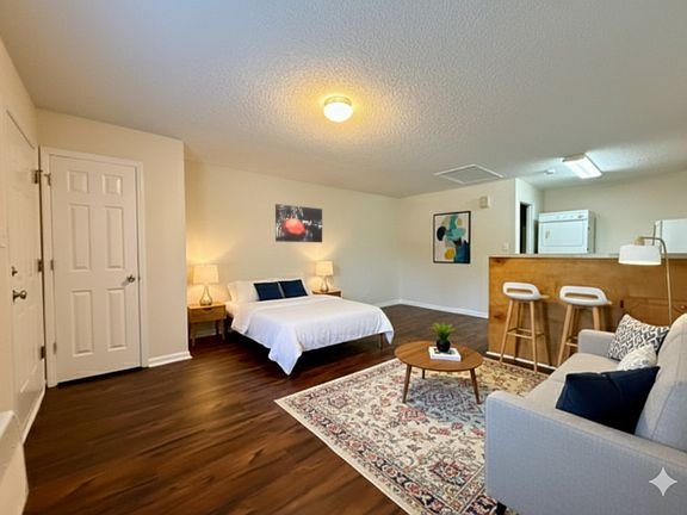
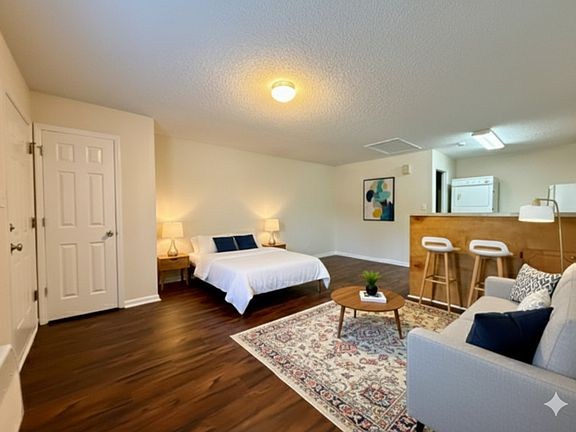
- wall art [274,203,323,243]
